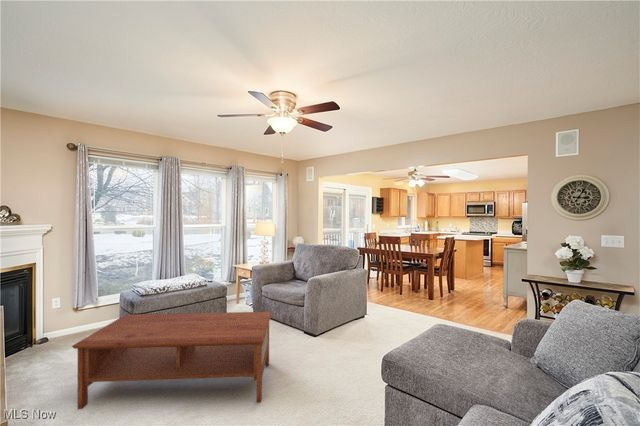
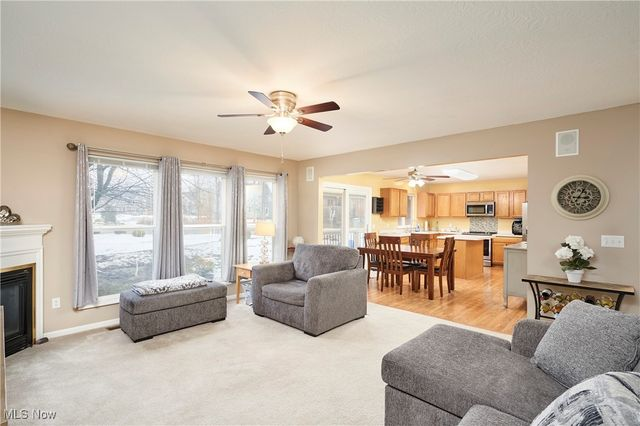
- coffee table [71,311,273,410]
